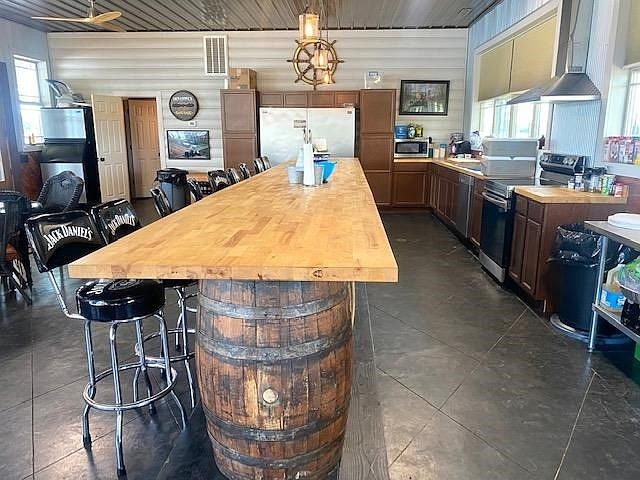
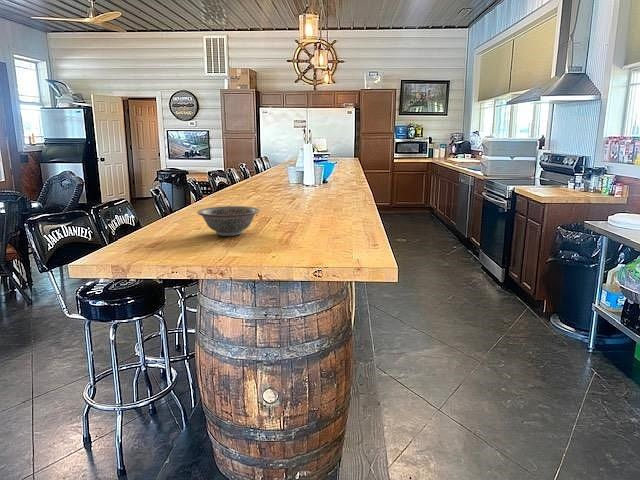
+ decorative bowl [196,205,260,237]
